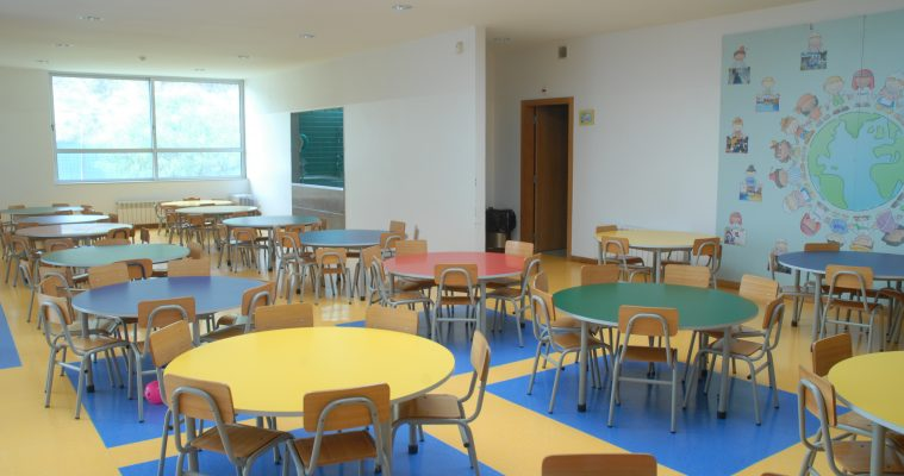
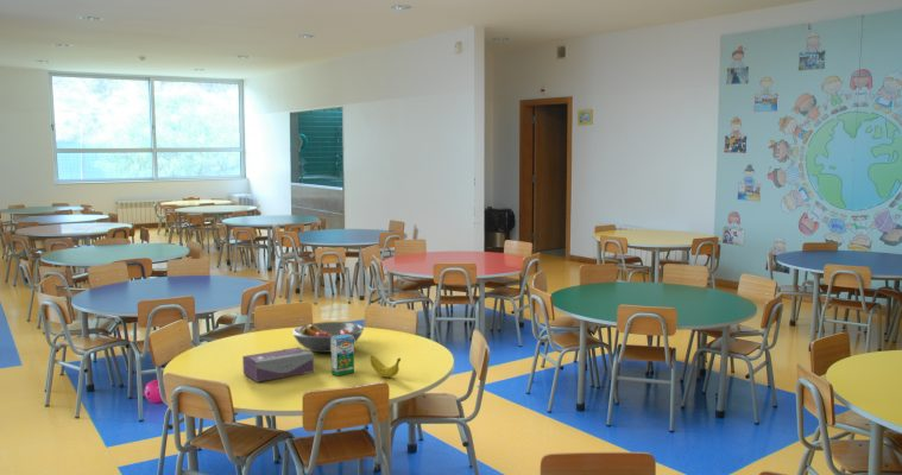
+ snack box [330,335,355,376]
+ banana [370,355,402,379]
+ tissue box [241,347,315,384]
+ fruit bowl [291,321,365,354]
